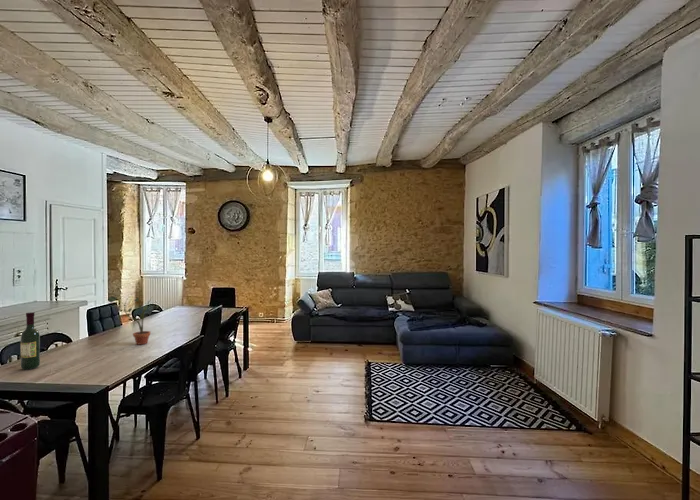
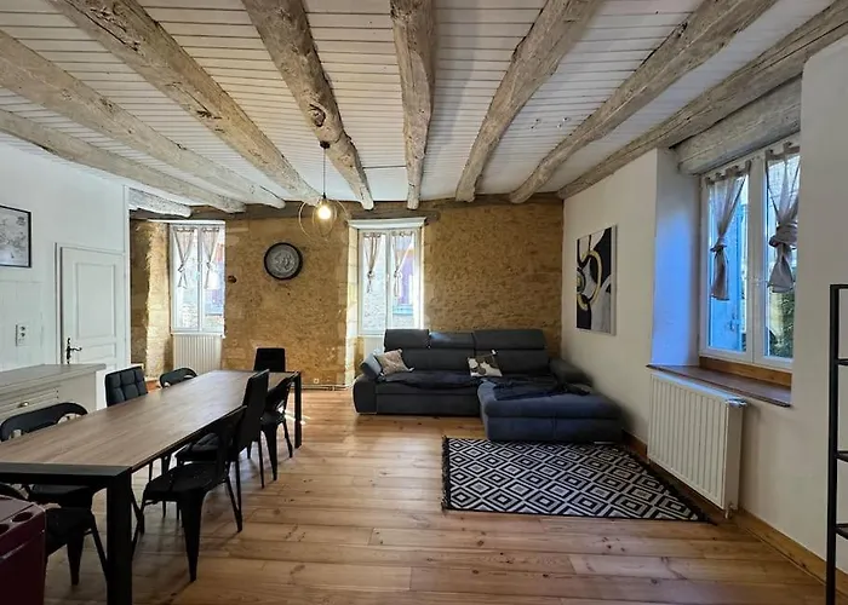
- wine bottle [20,311,41,370]
- potted plant [107,295,160,346]
